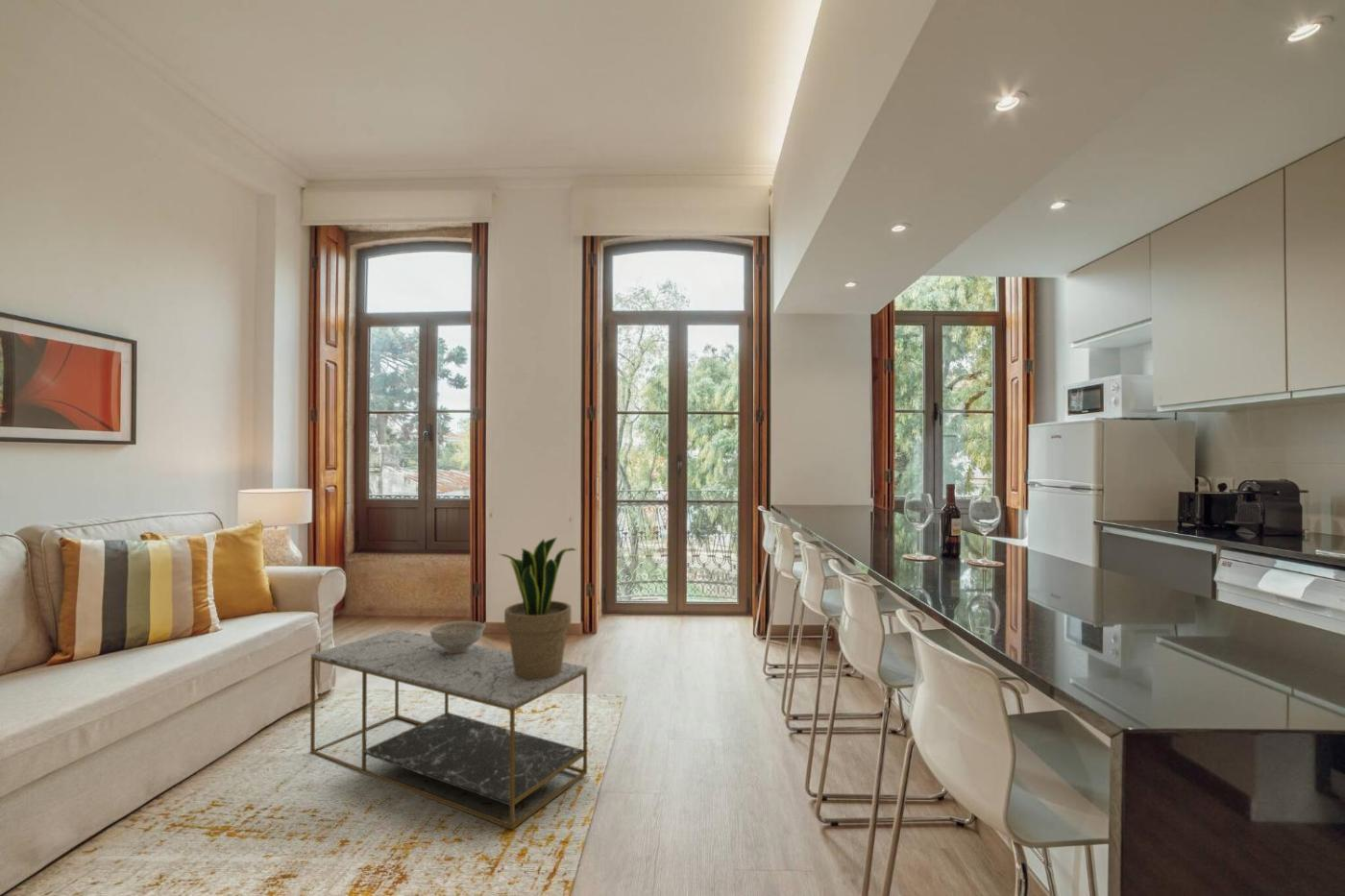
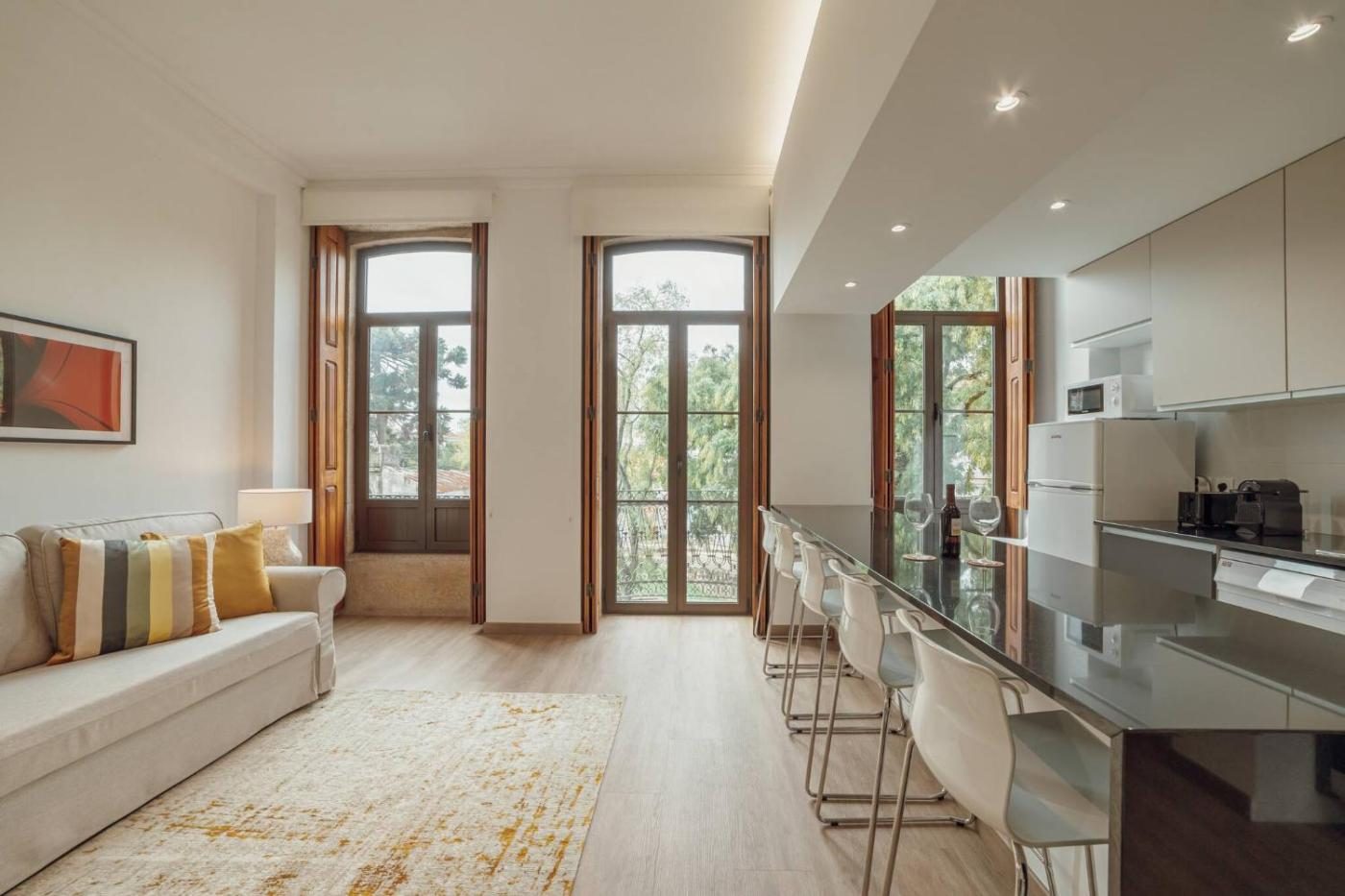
- potted plant [499,537,577,680]
- coffee table [309,629,588,831]
- decorative bowl [428,620,486,653]
